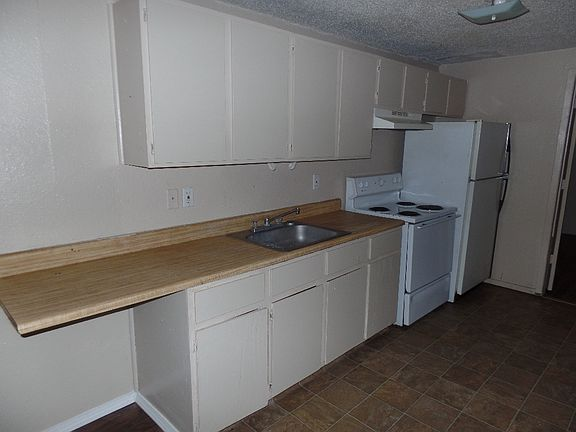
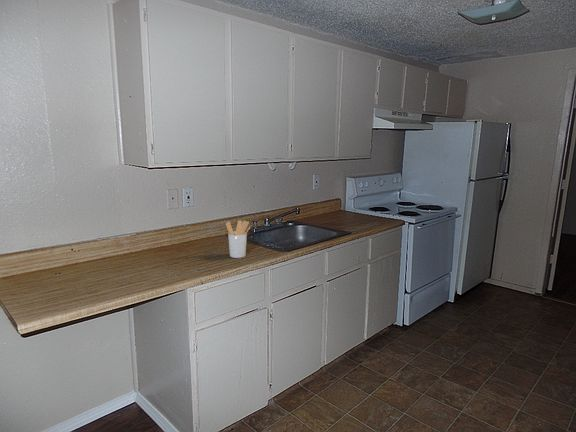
+ utensil holder [225,219,251,259]
